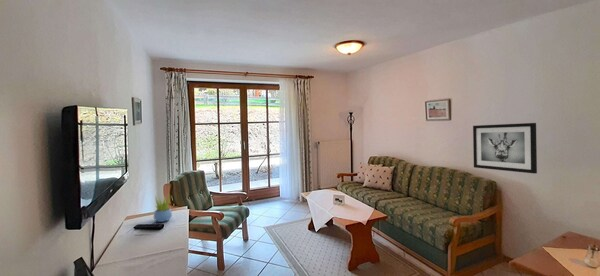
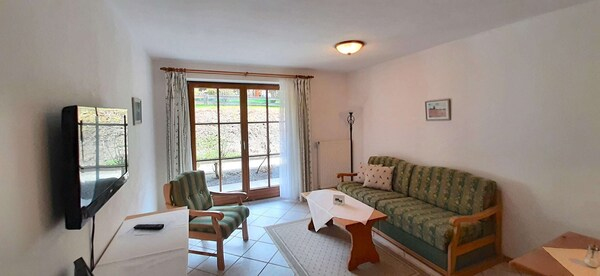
- succulent plant [153,193,173,223]
- wall art [472,122,538,175]
